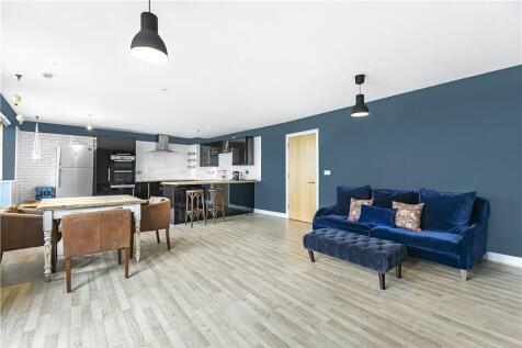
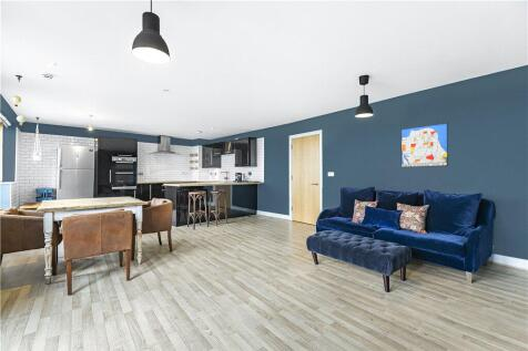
+ wall art [399,122,449,168]
